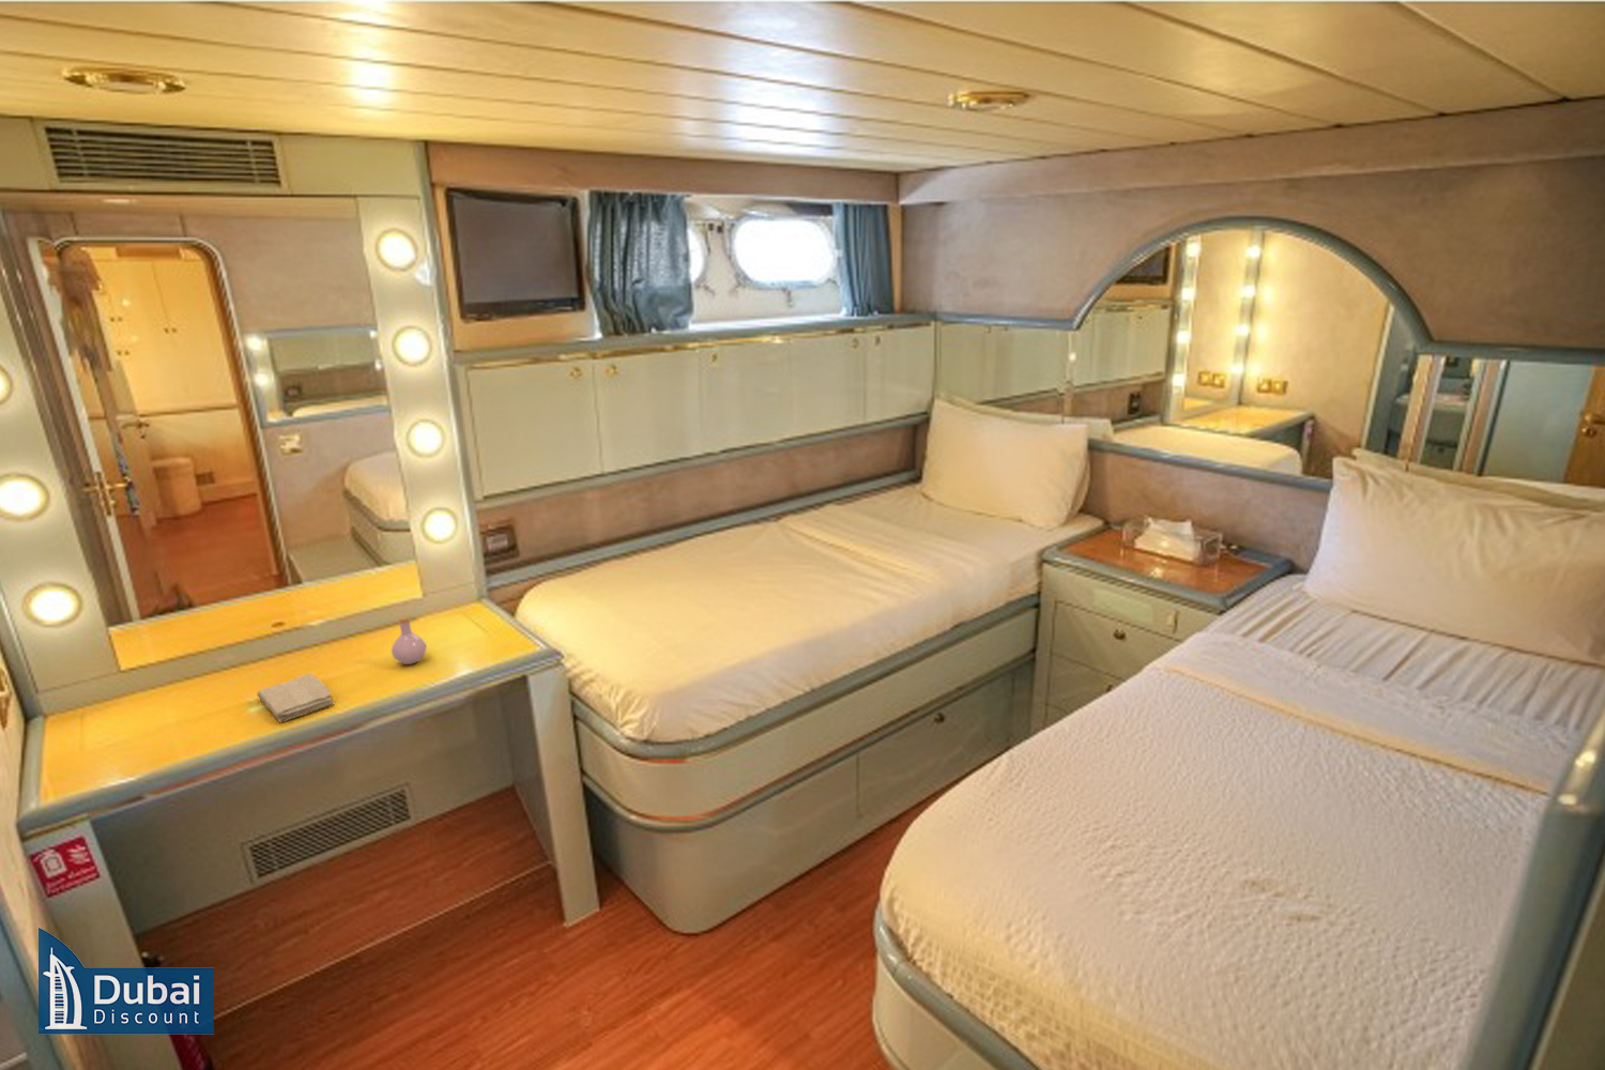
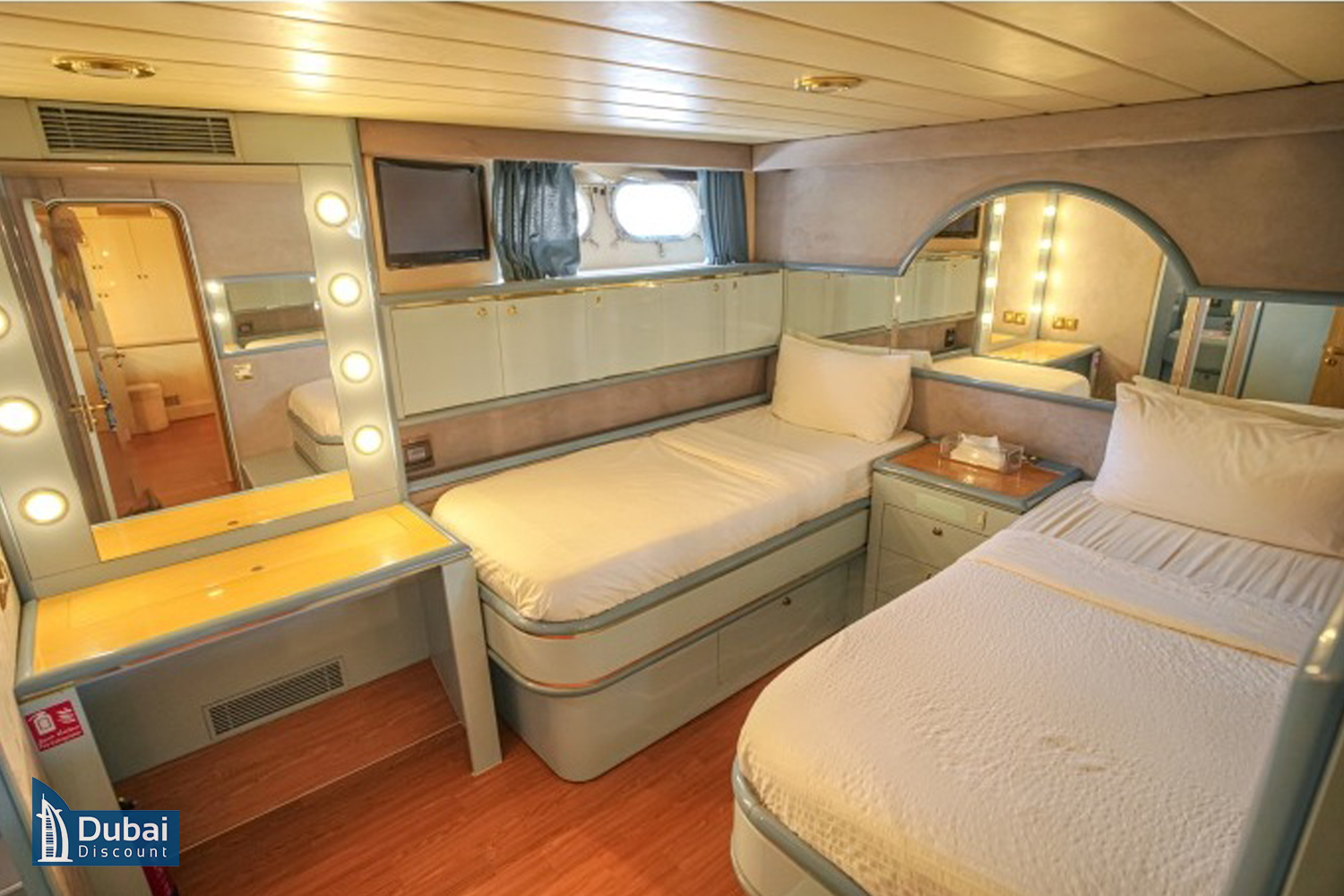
- perfume bottle [391,615,428,665]
- washcloth [256,674,334,724]
